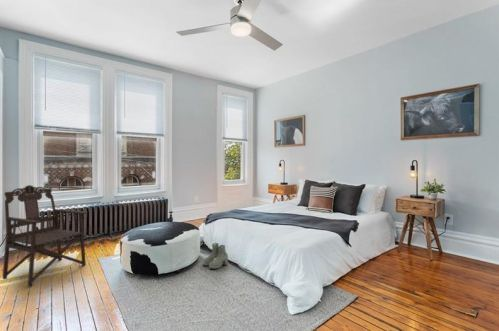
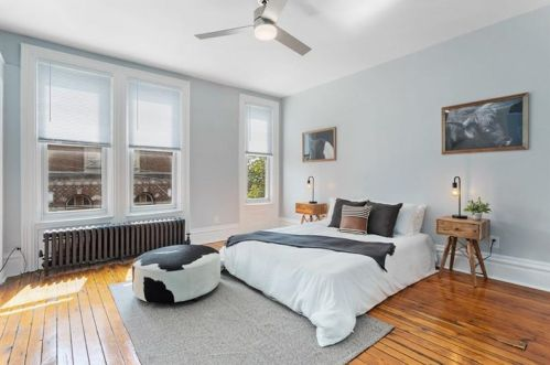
- boots [201,242,229,270]
- armchair [2,184,88,288]
